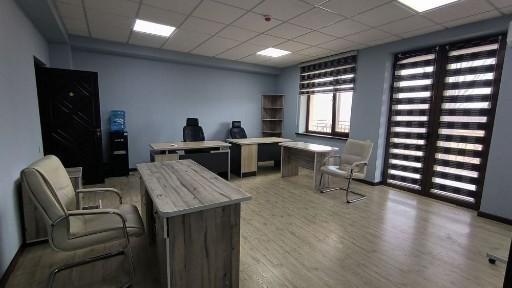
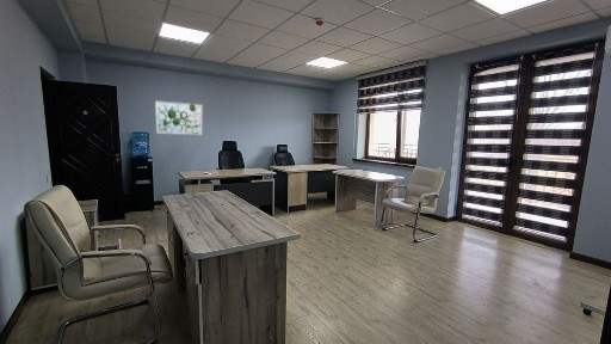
+ wall art [154,99,204,136]
